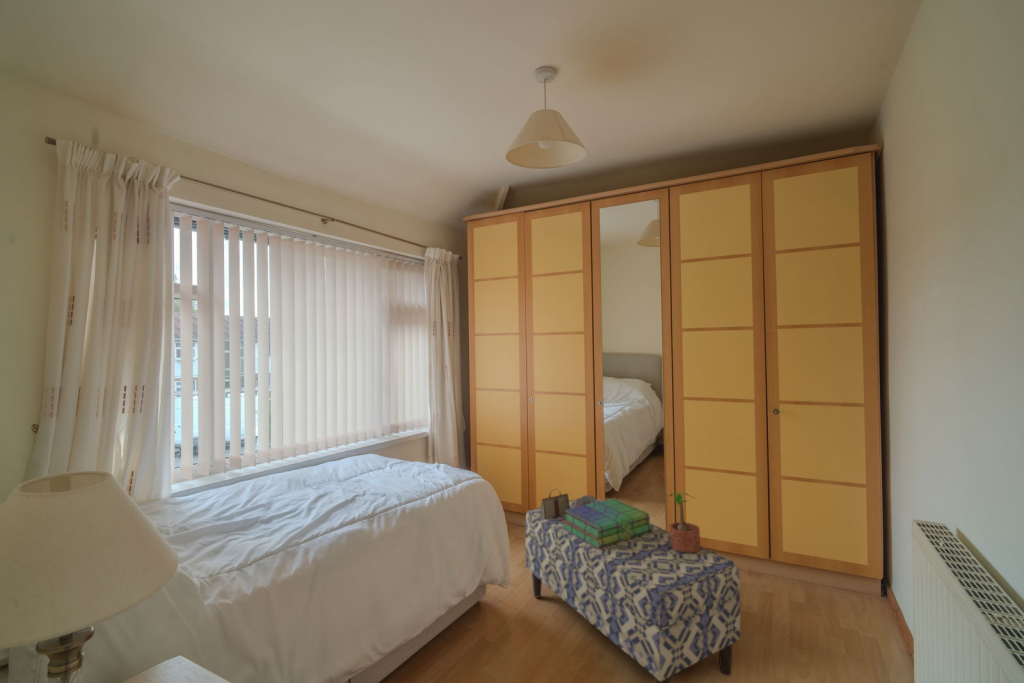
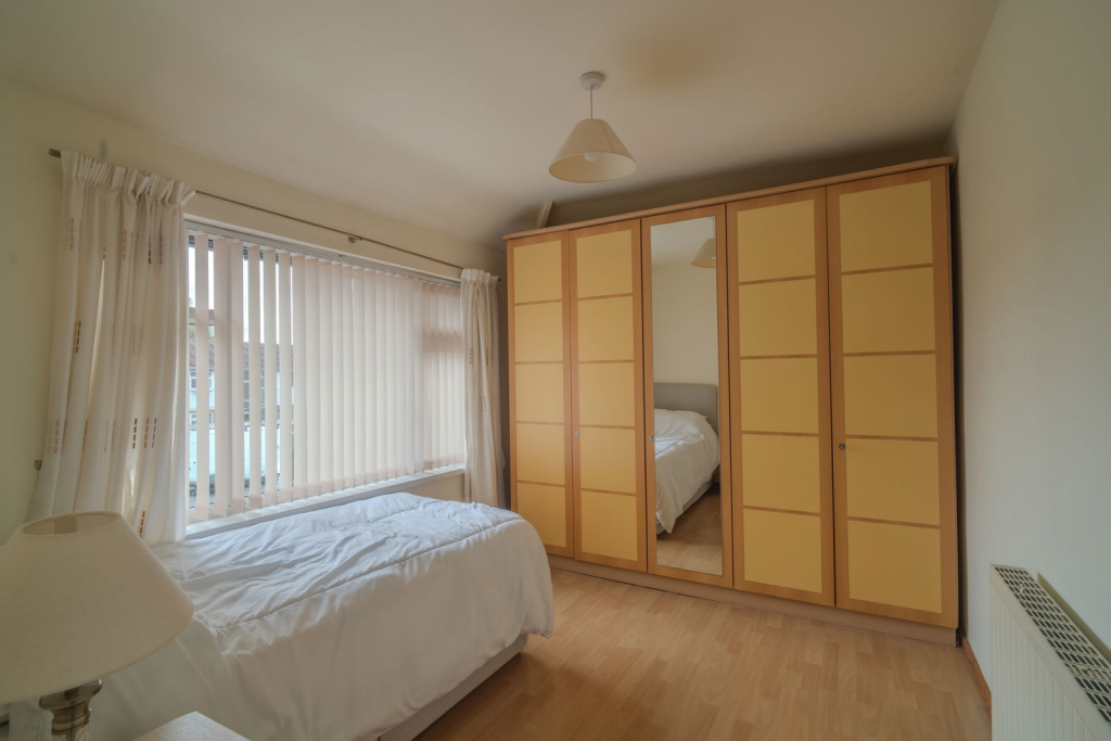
- handbag [540,488,595,519]
- potted plant [665,491,701,552]
- bench [524,497,741,683]
- stack of books [563,497,653,549]
